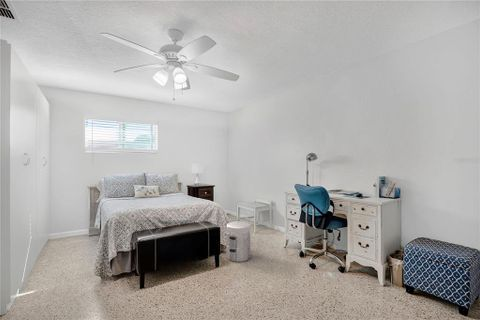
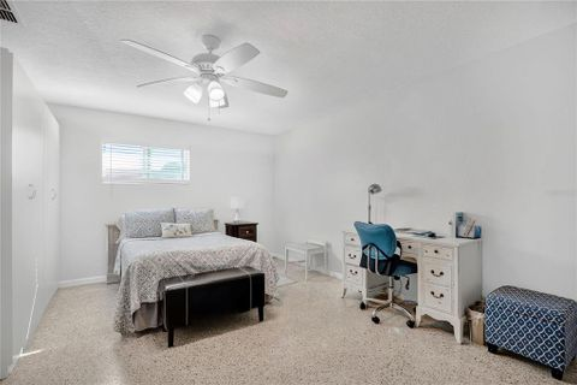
- waste bin [225,219,252,263]
